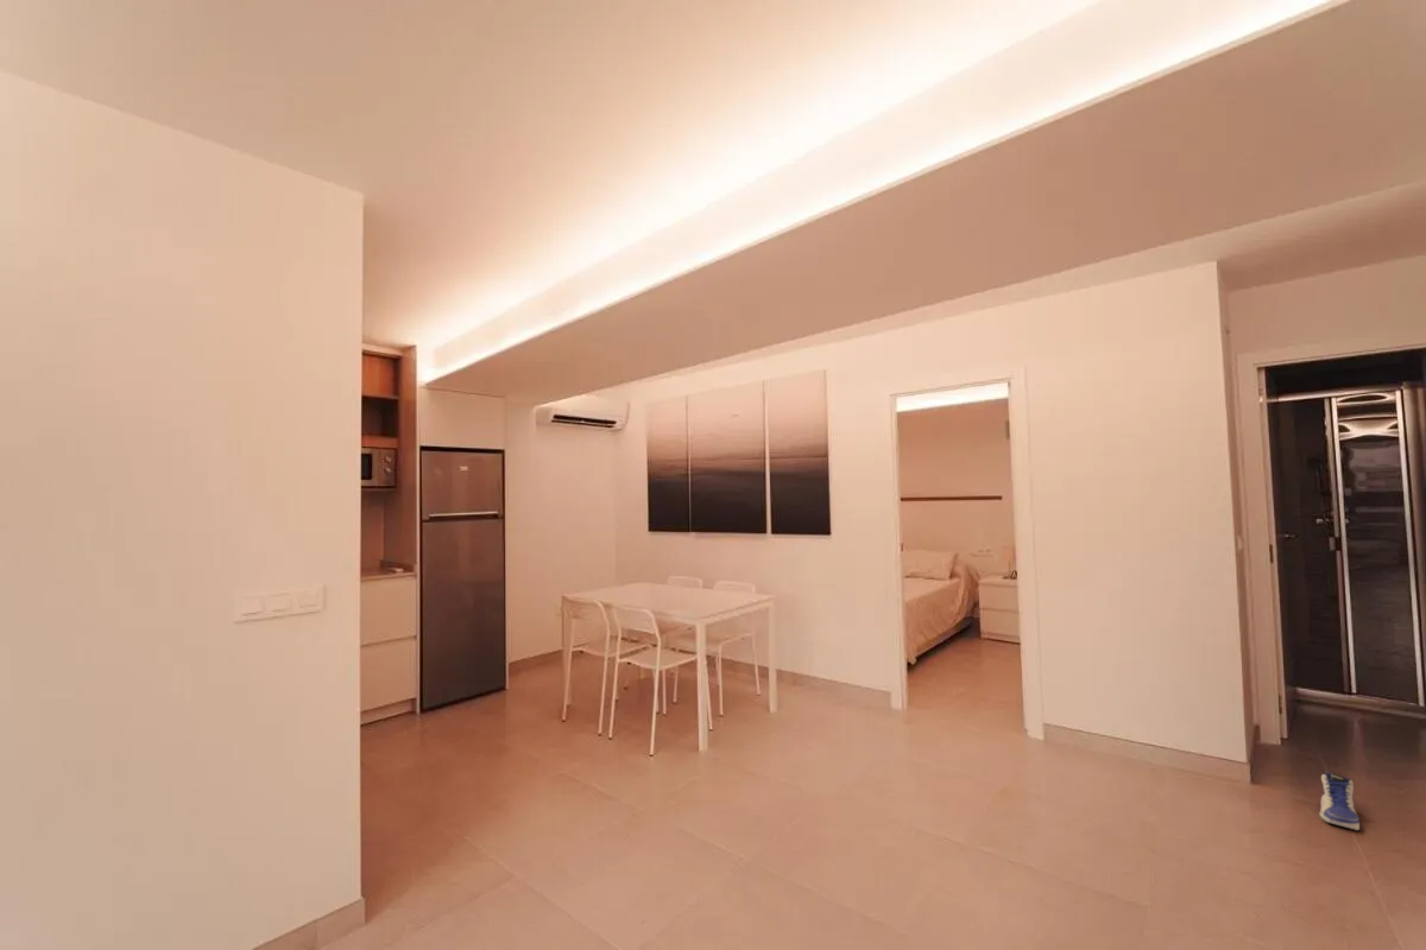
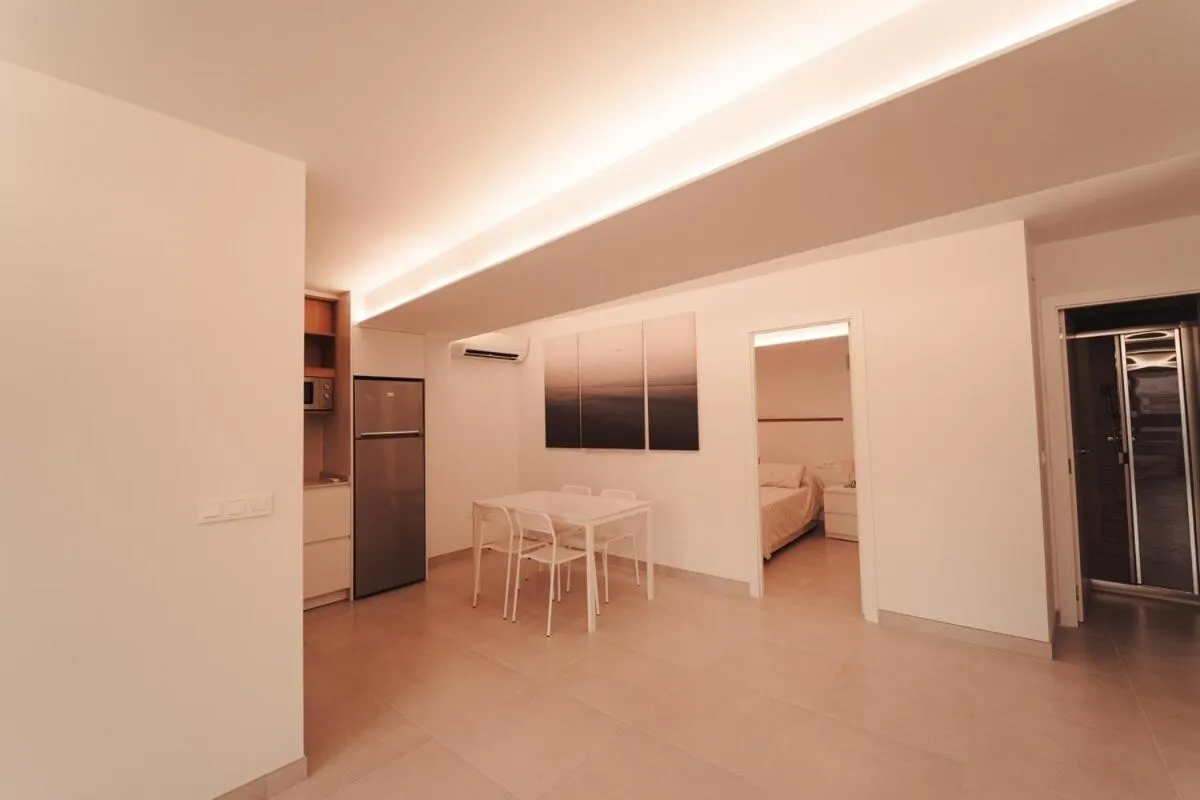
- sneaker [1318,771,1361,831]
